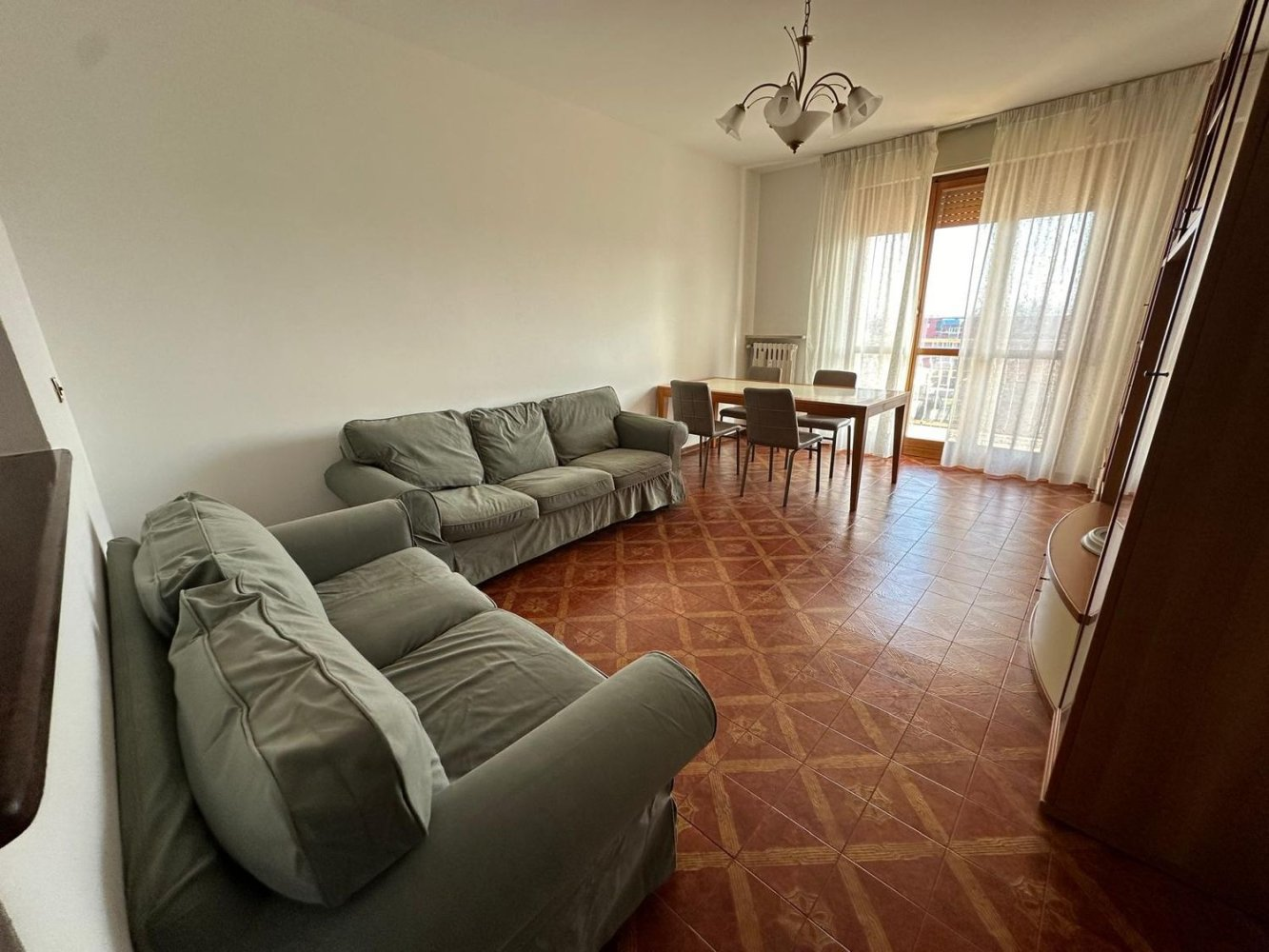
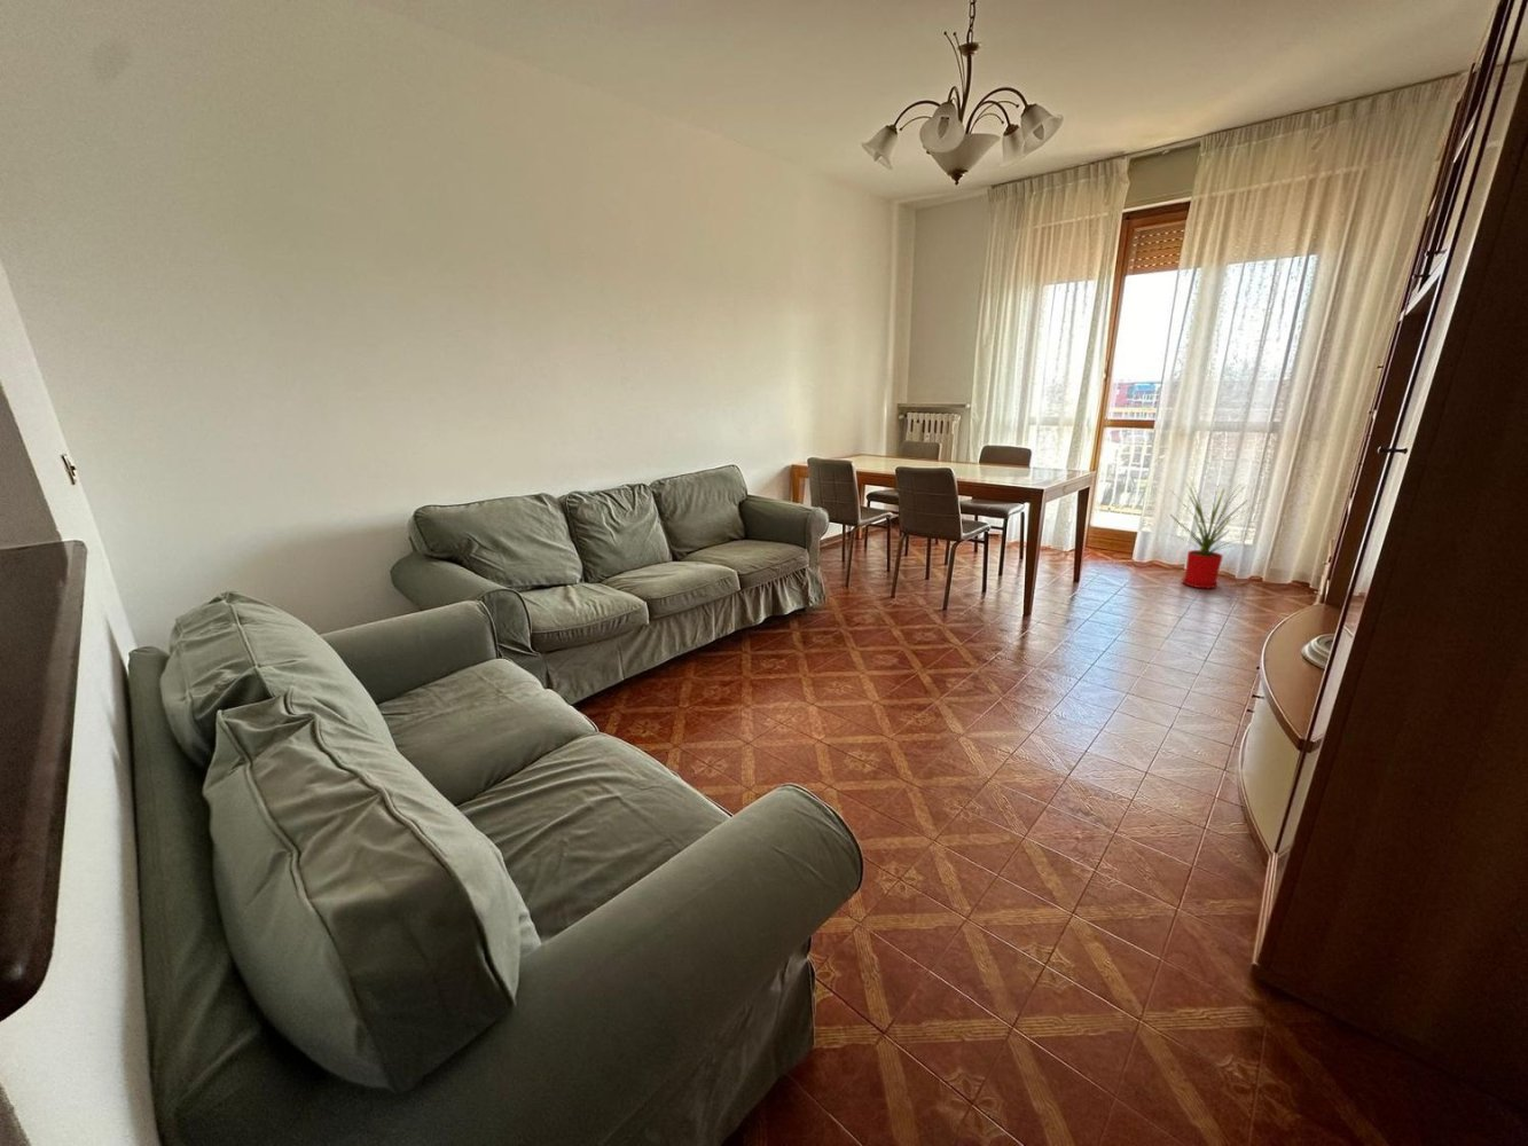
+ house plant [1166,477,1269,590]
